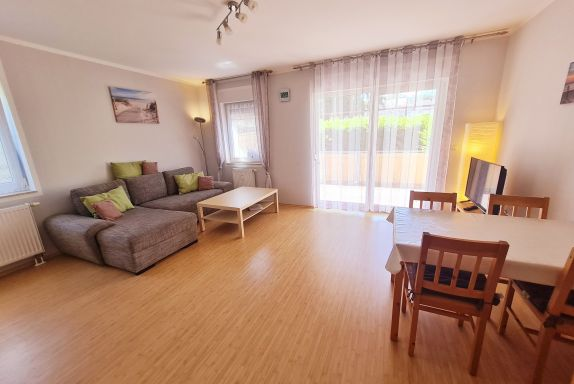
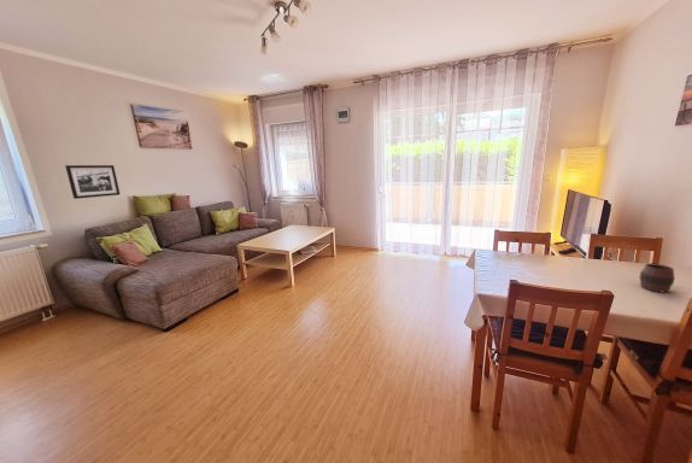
+ cup [638,263,676,293]
+ picture frame [64,164,122,200]
